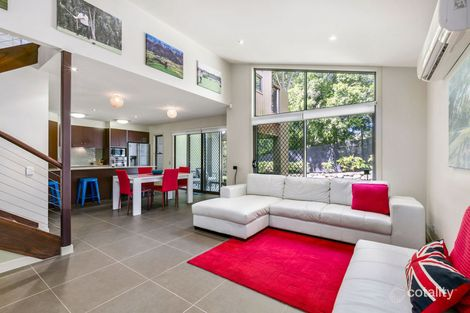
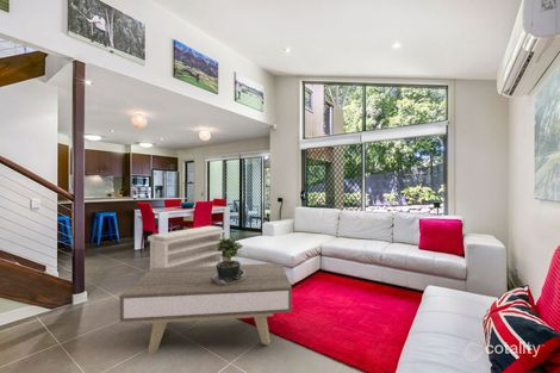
+ bench [147,225,226,271]
+ potted plant [211,235,244,285]
+ coffee table [119,262,293,355]
